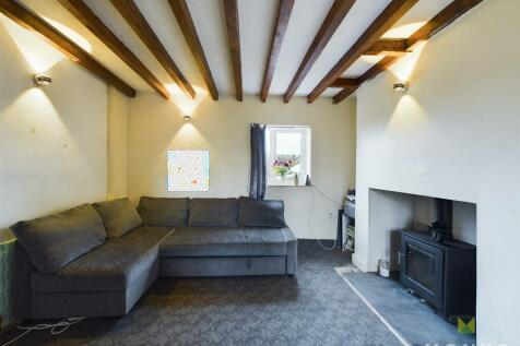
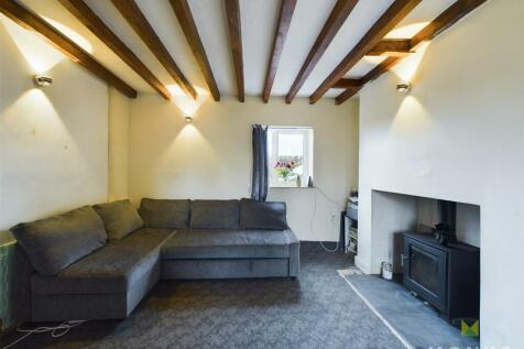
- wall art [166,150,210,192]
